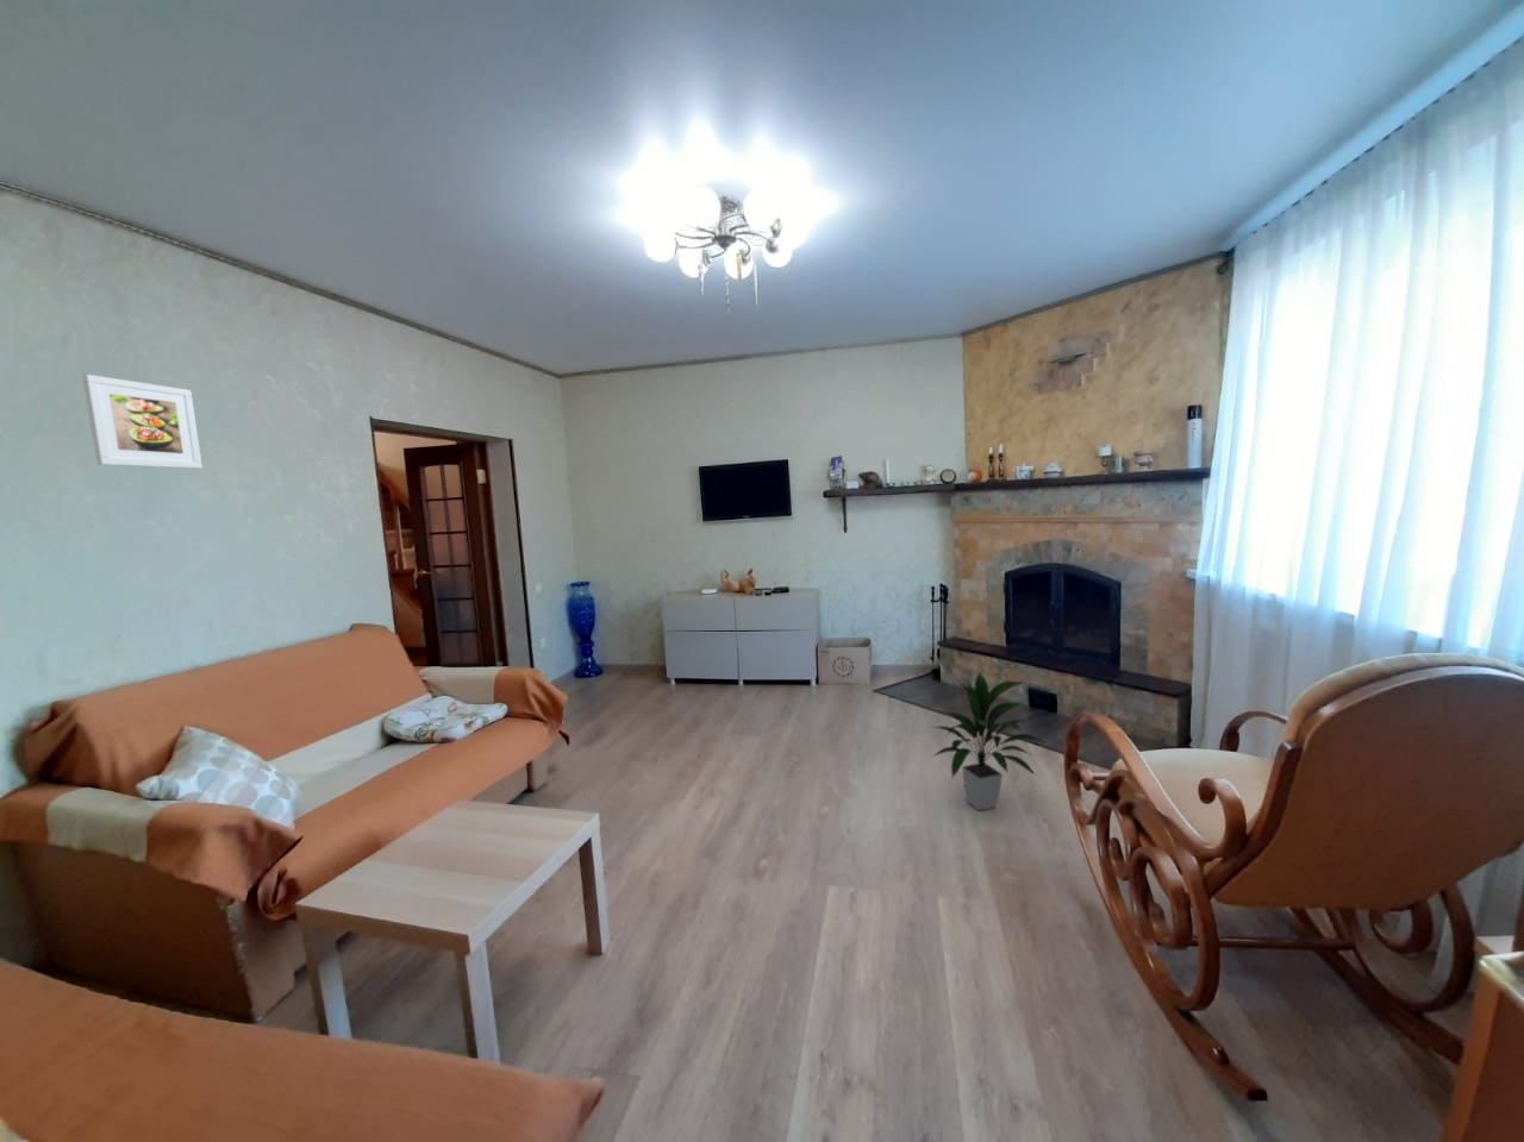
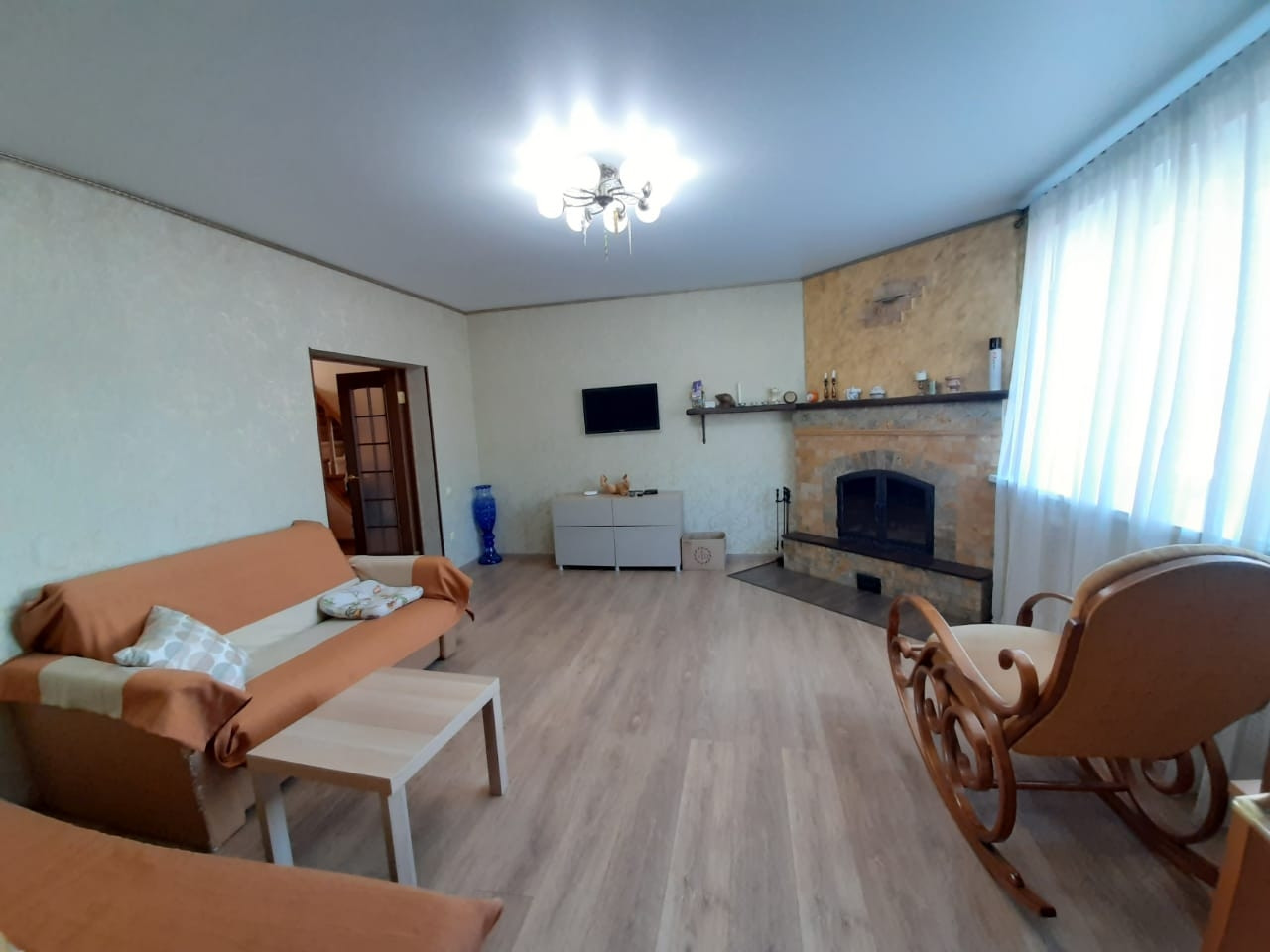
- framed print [80,373,204,470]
- indoor plant [931,671,1048,812]
